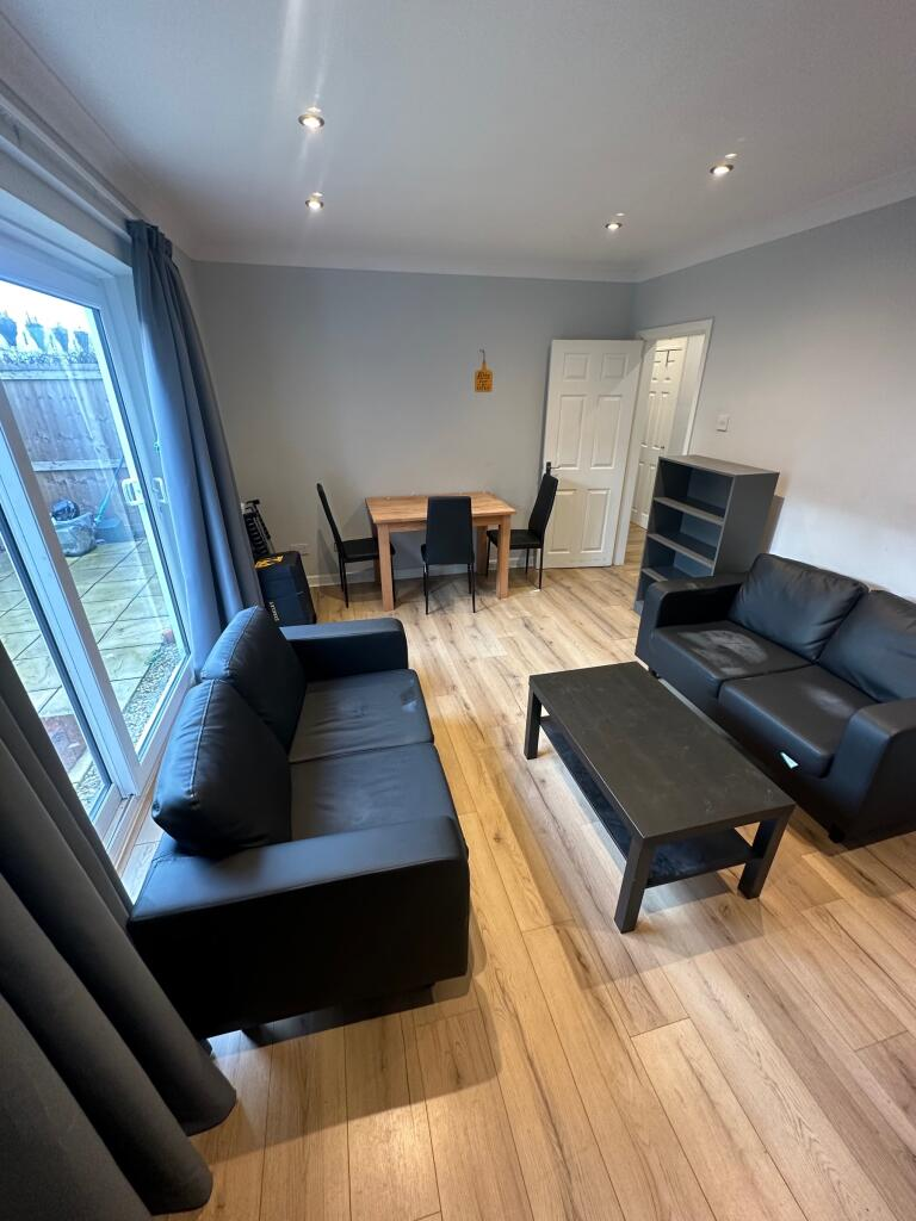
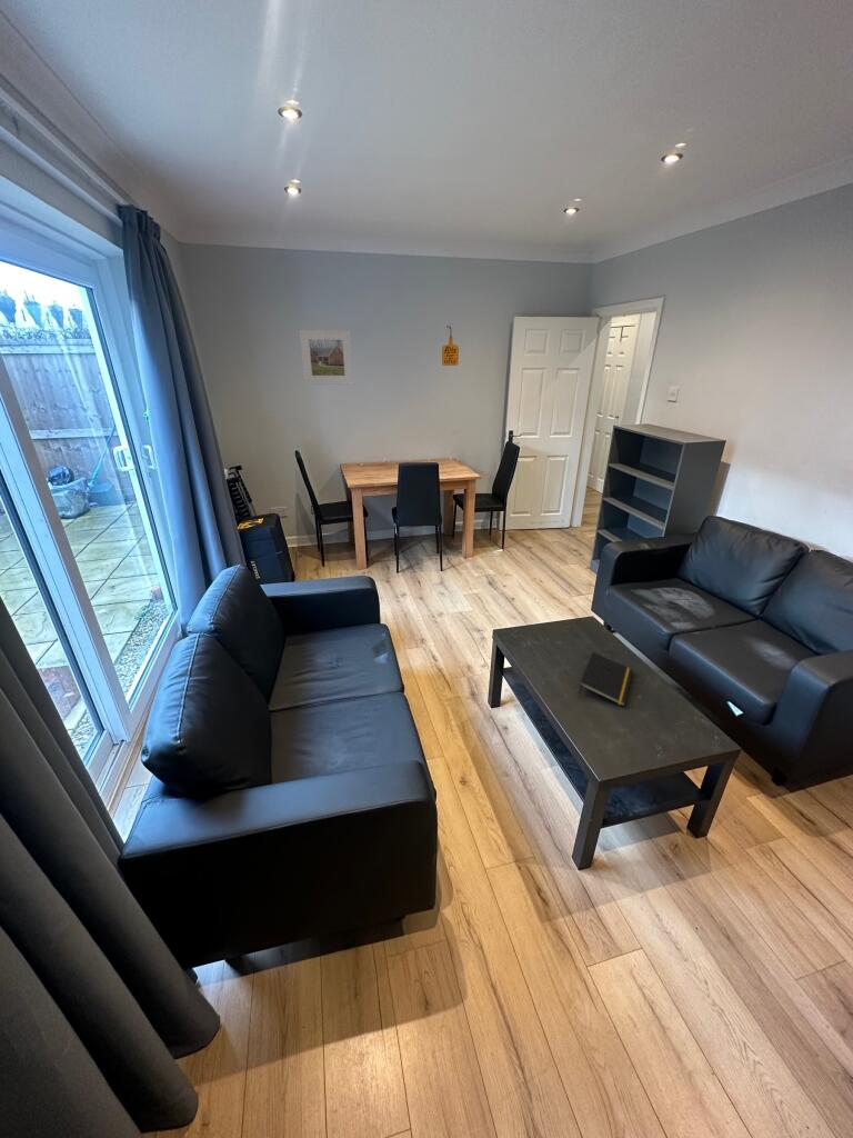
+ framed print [299,329,354,386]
+ notepad [578,650,634,708]
